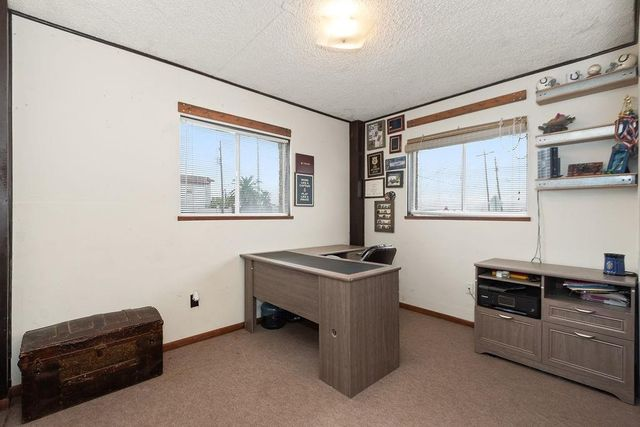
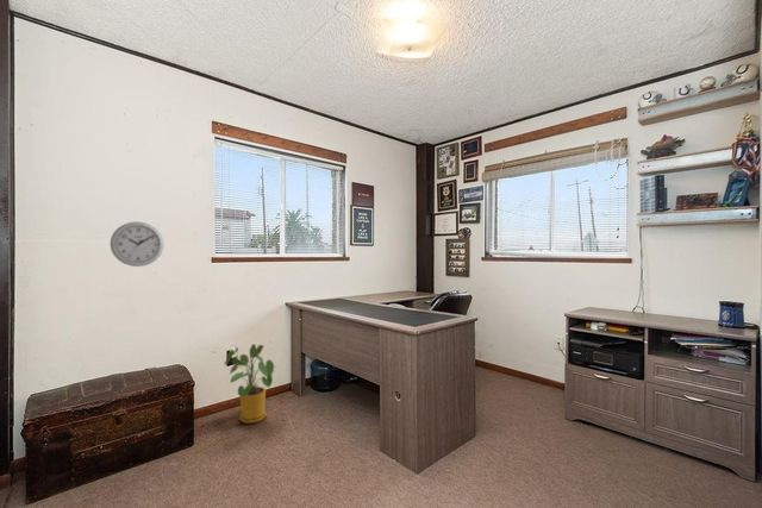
+ house plant [224,343,279,425]
+ wall clock [110,220,165,268]
